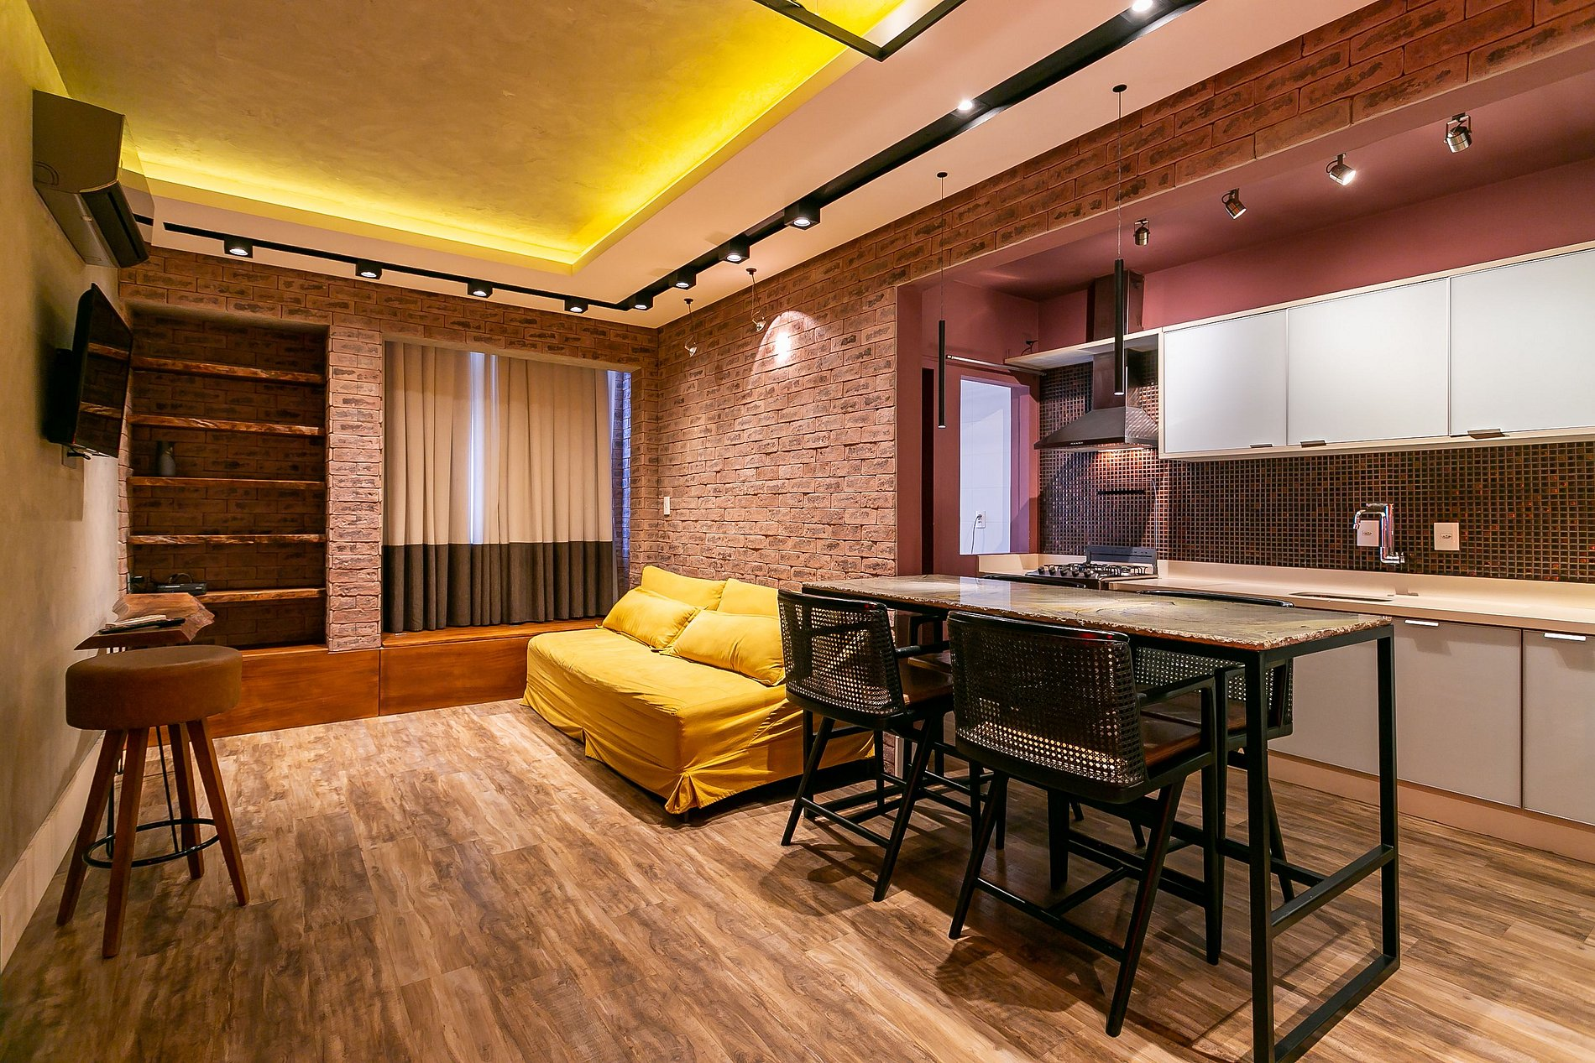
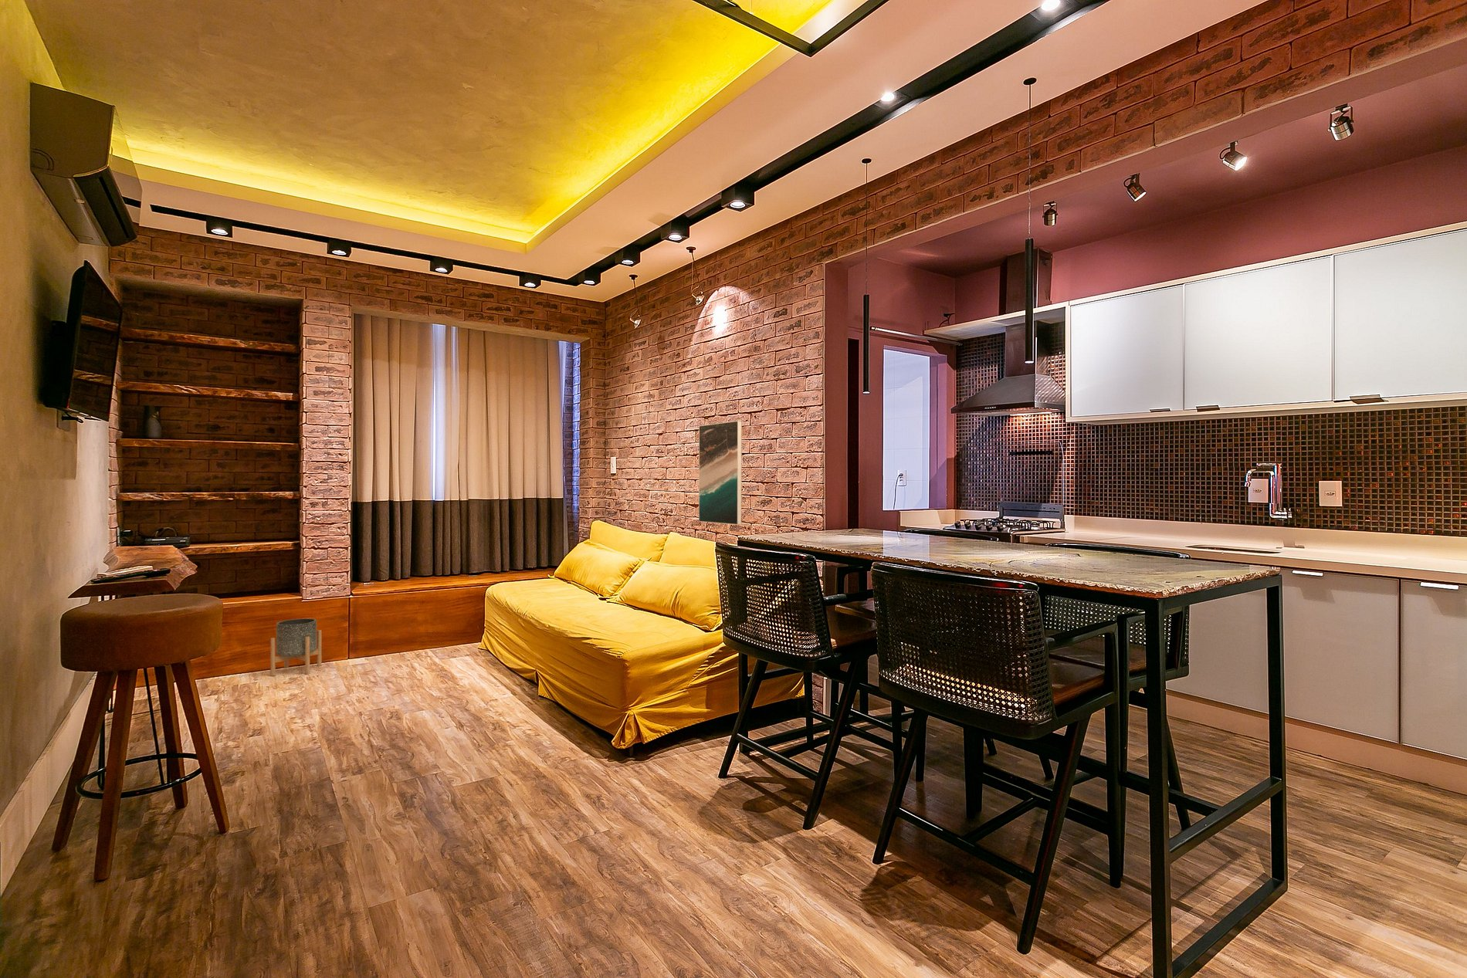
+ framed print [697,420,742,526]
+ planter [271,618,322,677]
